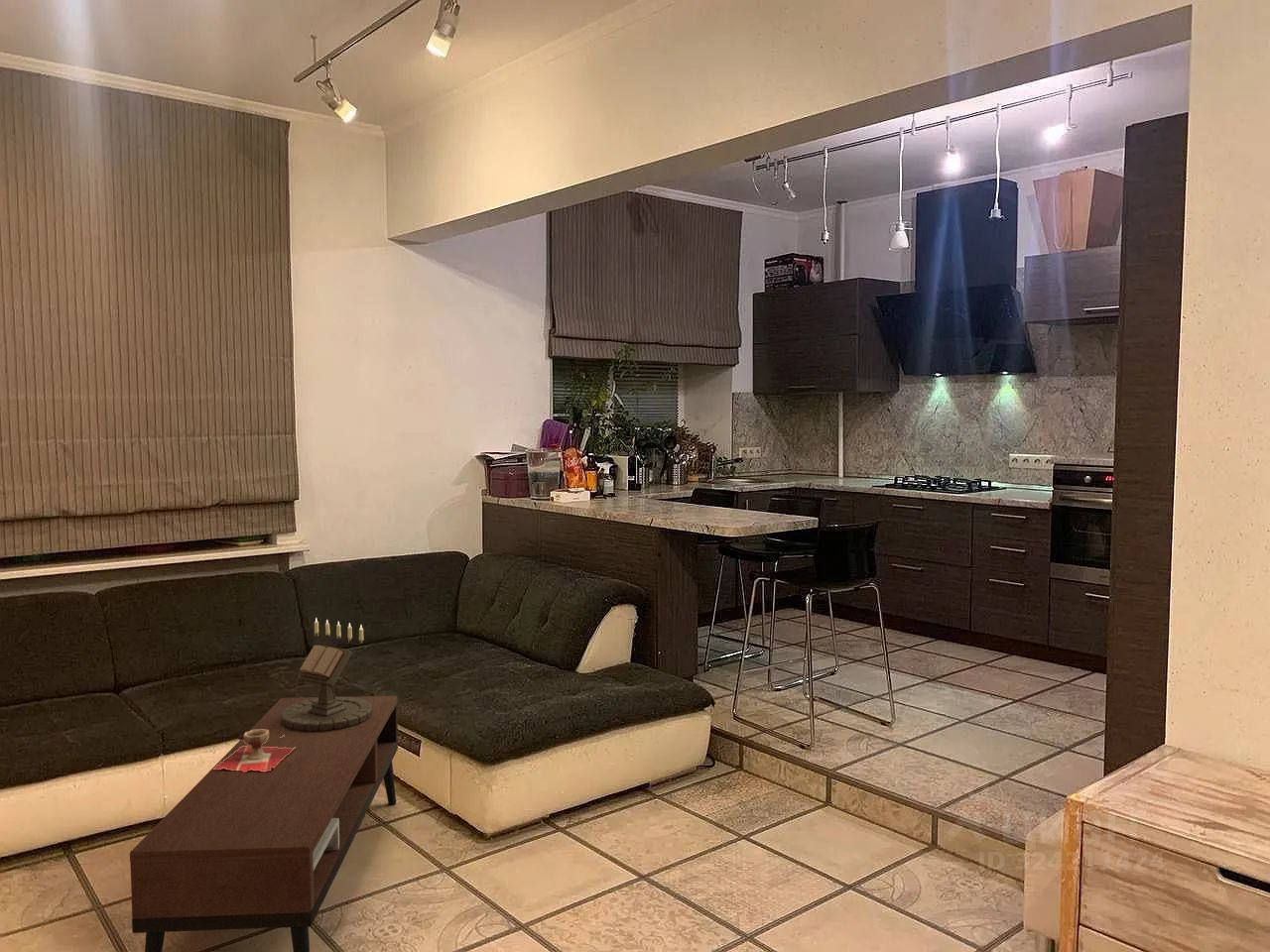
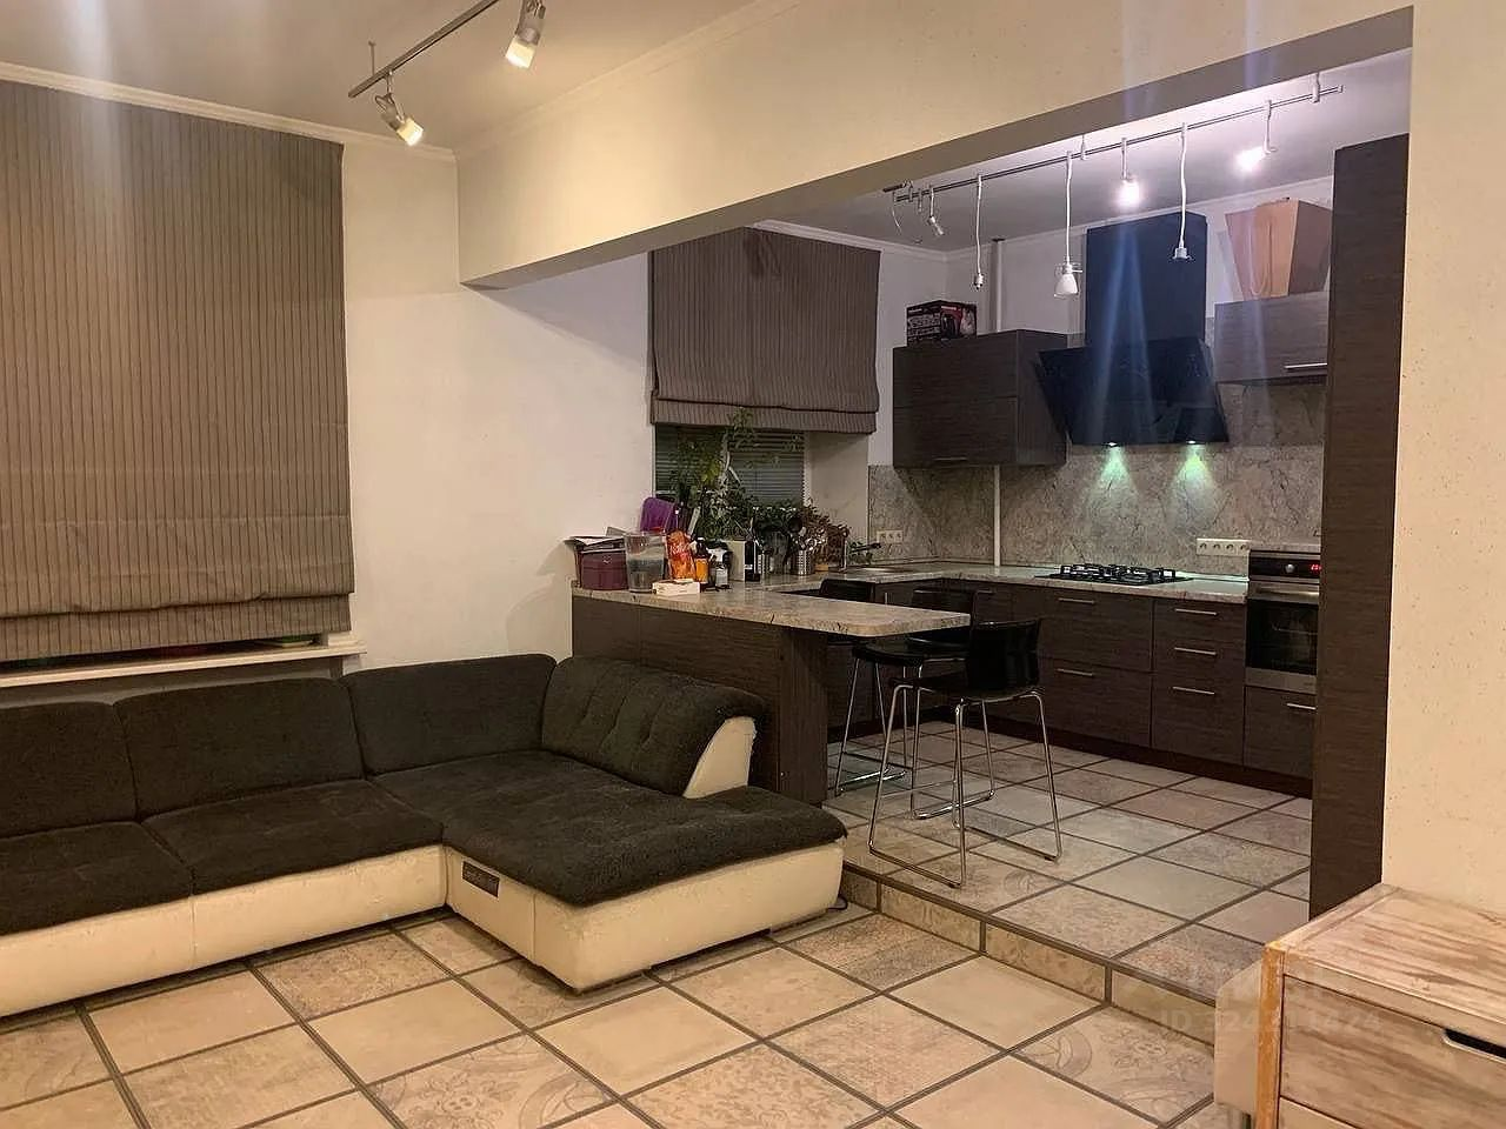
- candle [281,617,372,732]
- decorative bowl [213,730,296,772]
- coffee table [129,695,399,952]
